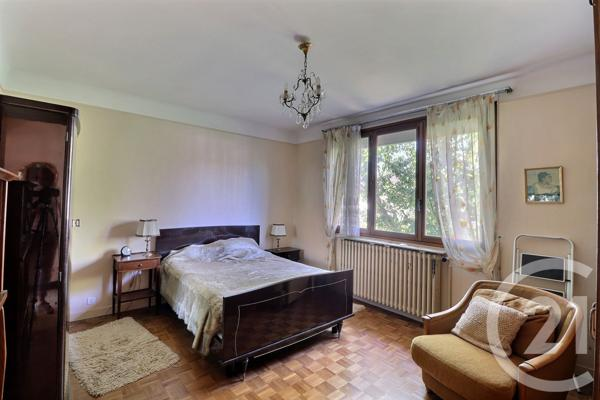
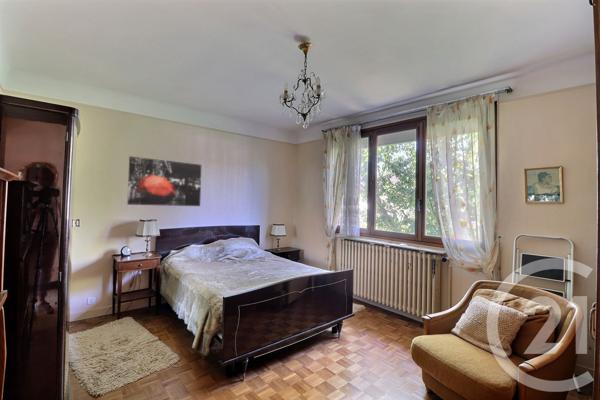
+ wall art [126,155,202,207]
